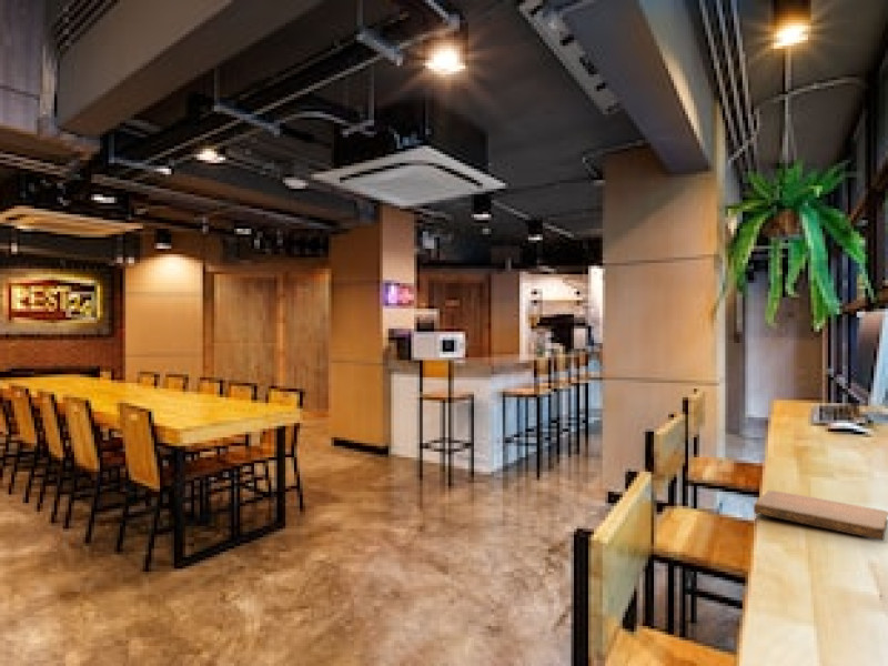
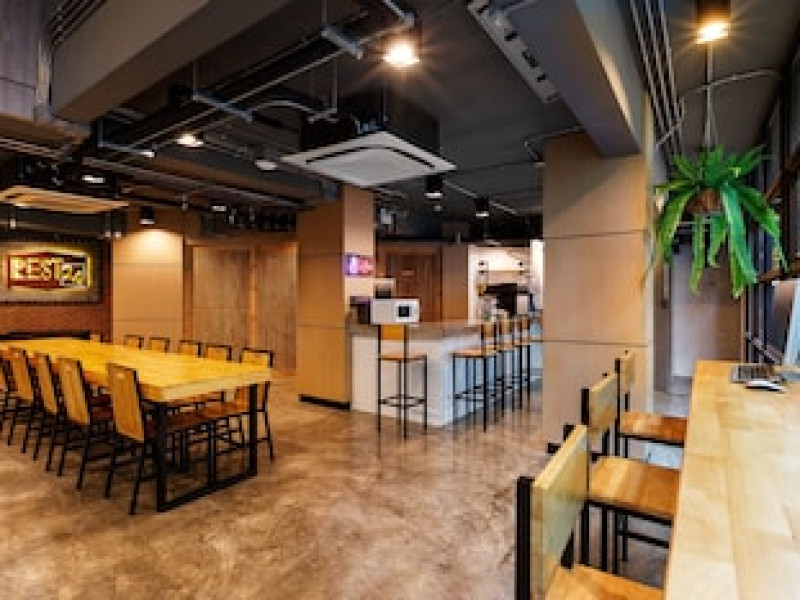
- notebook [753,490,888,542]
